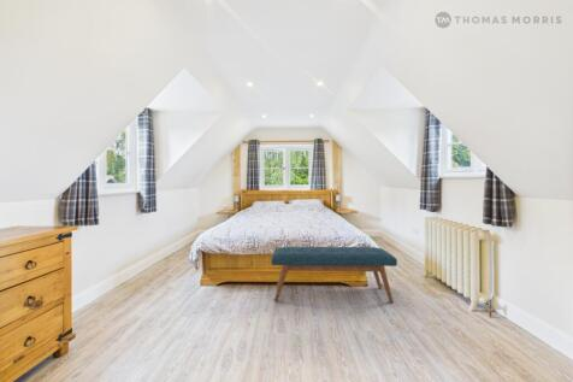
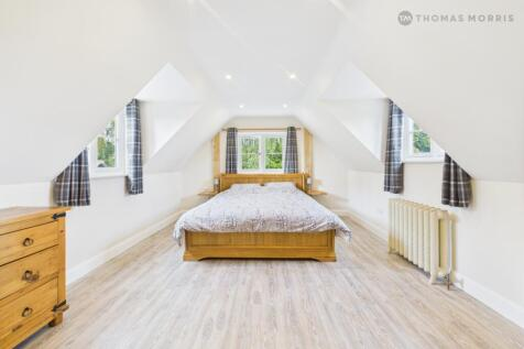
- bench [271,246,398,304]
